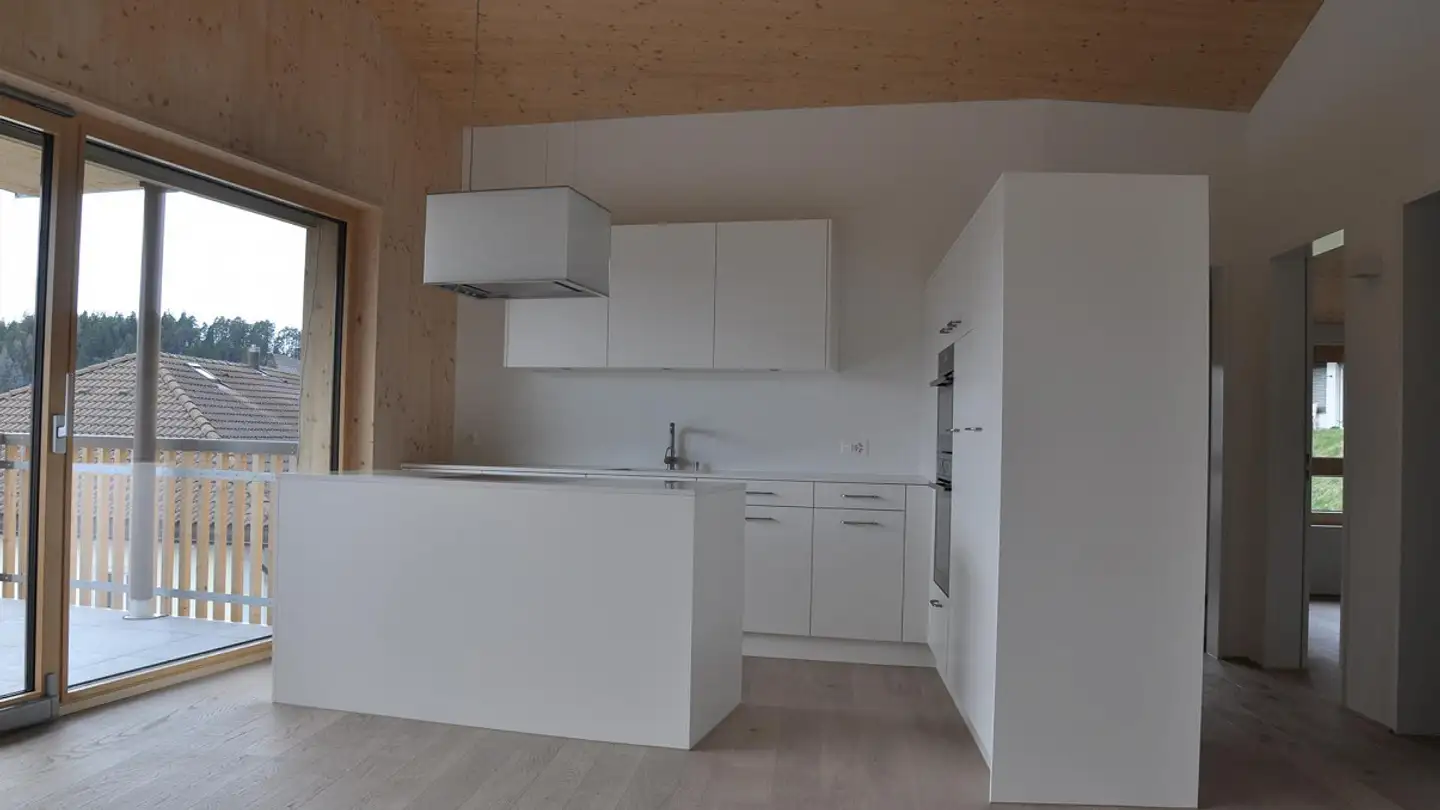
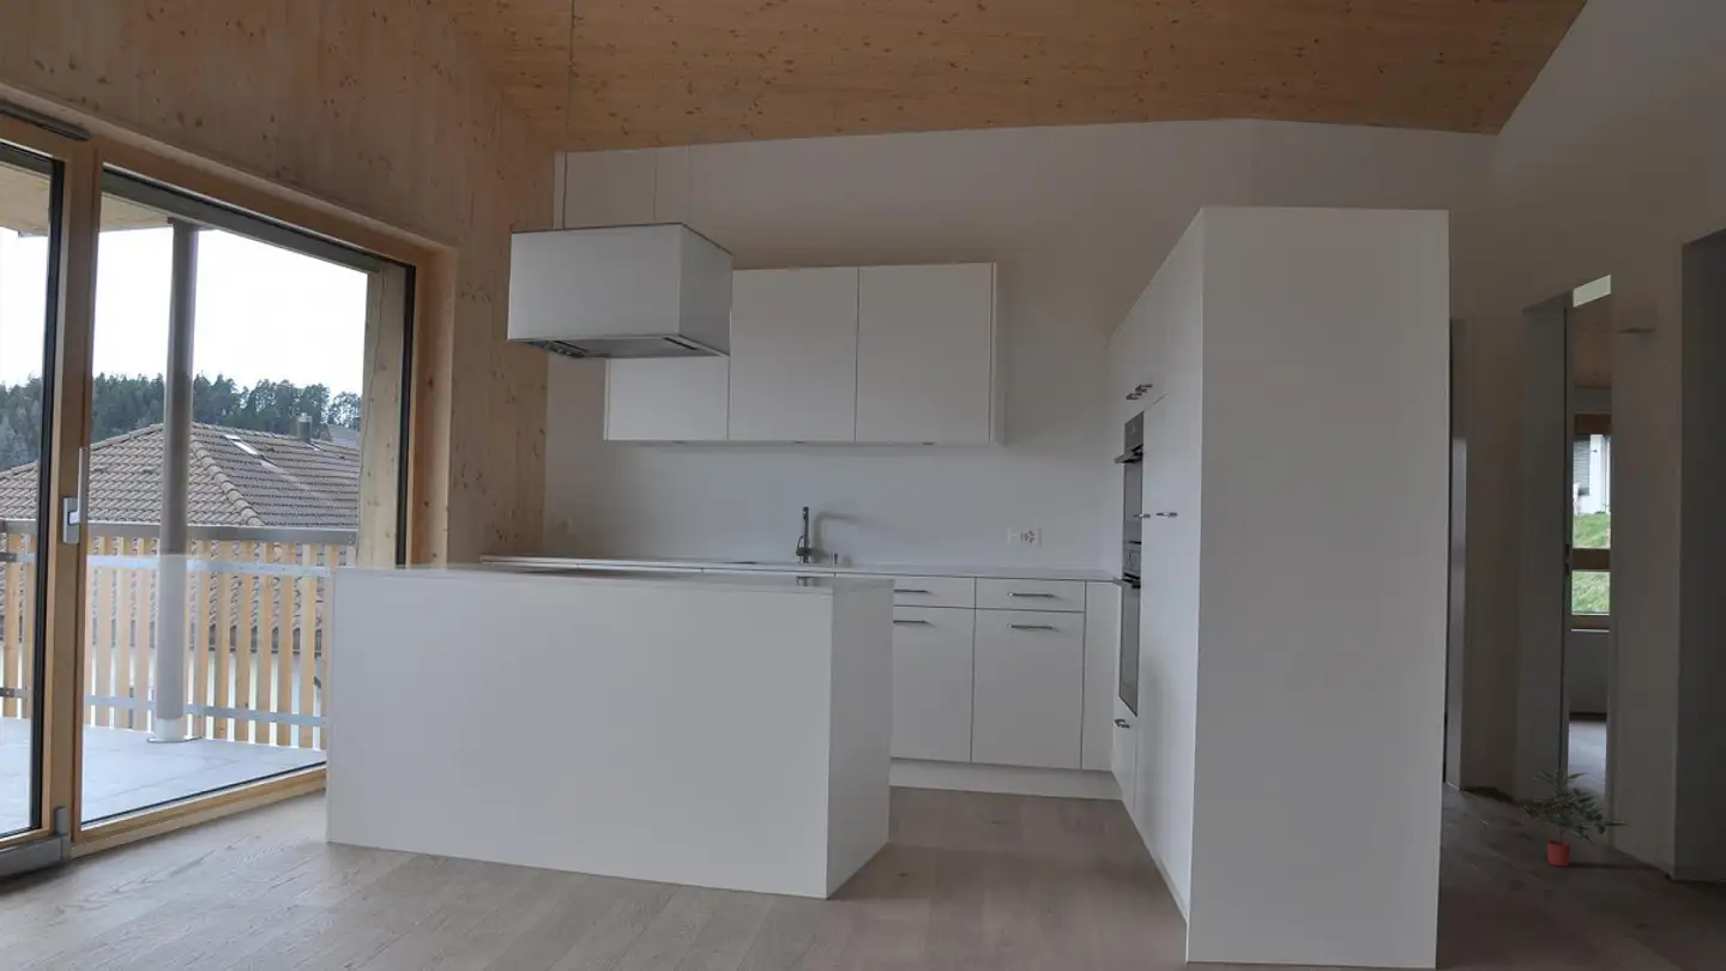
+ potted plant [1519,767,1634,868]
